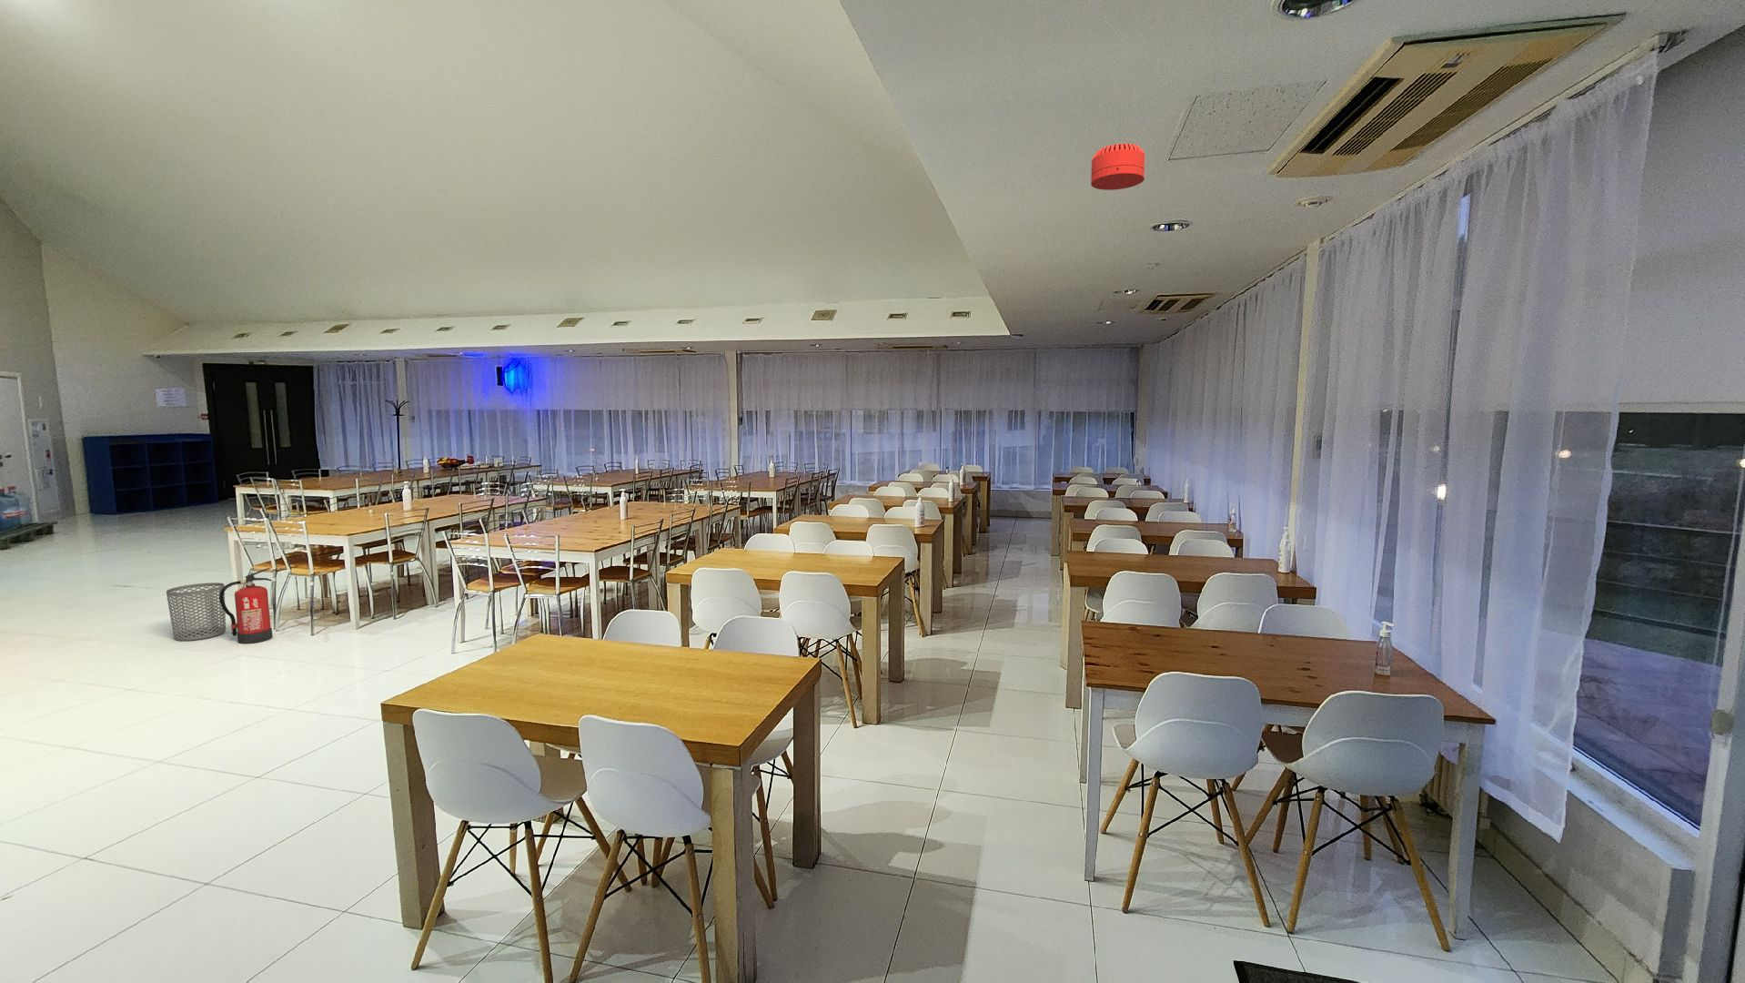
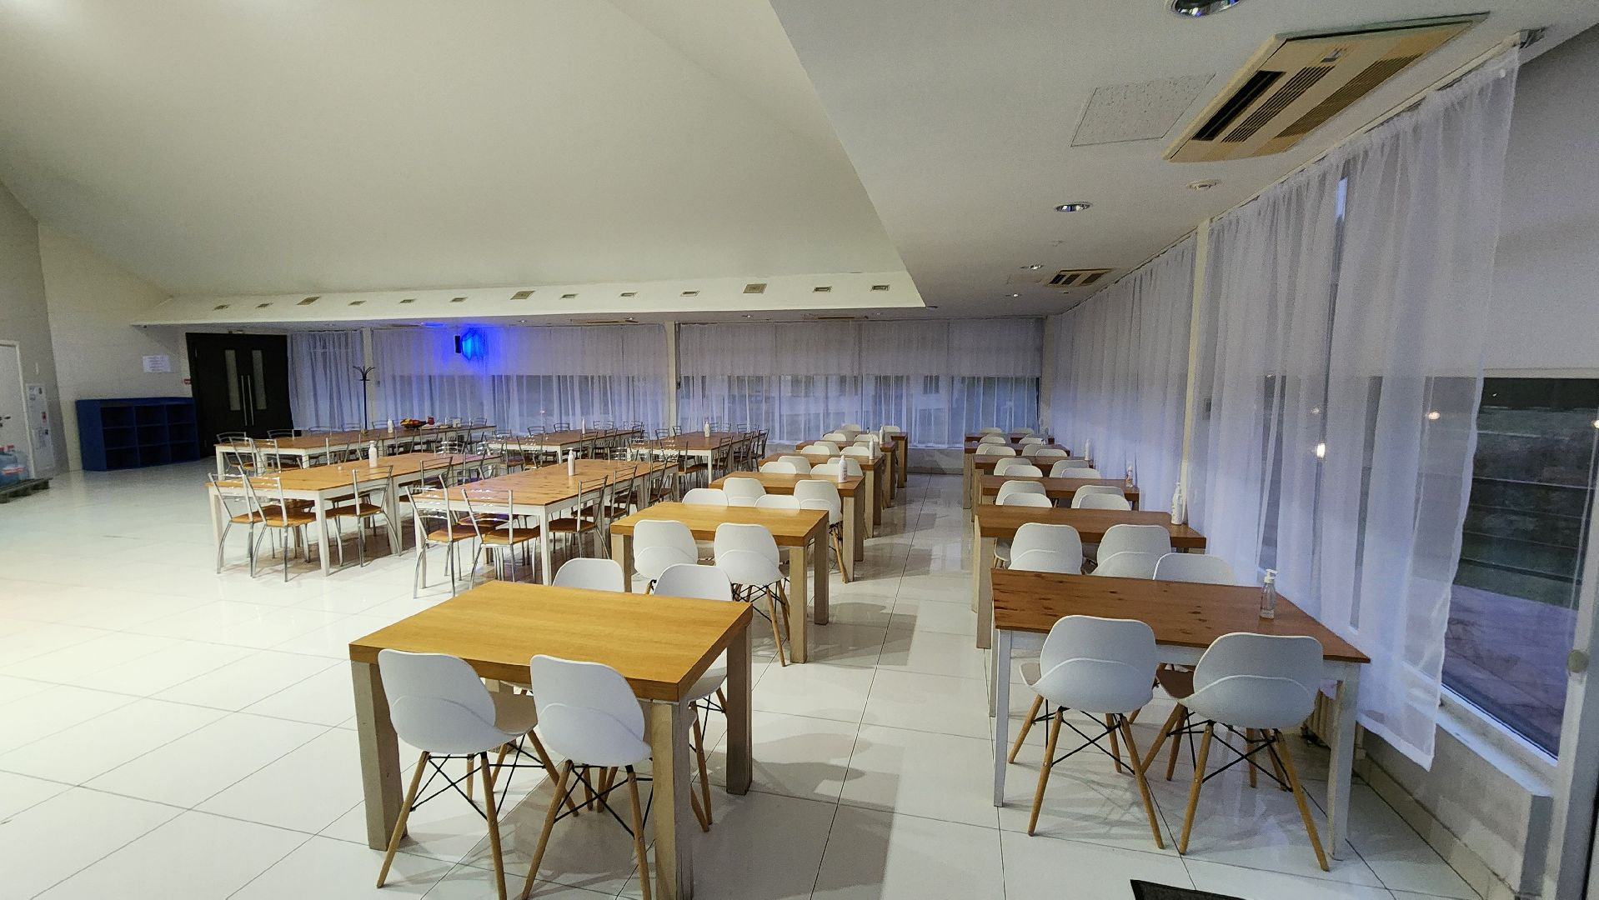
- smoke detector [1089,143,1146,191]
- fire extinguisher [218,567,273,645]
- waste bin [165,581,227,641]
